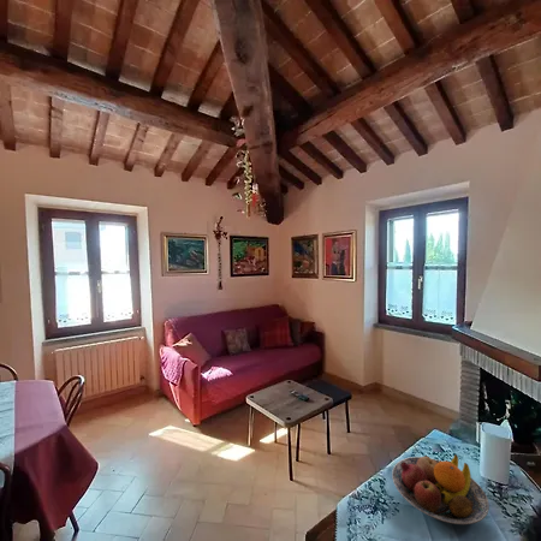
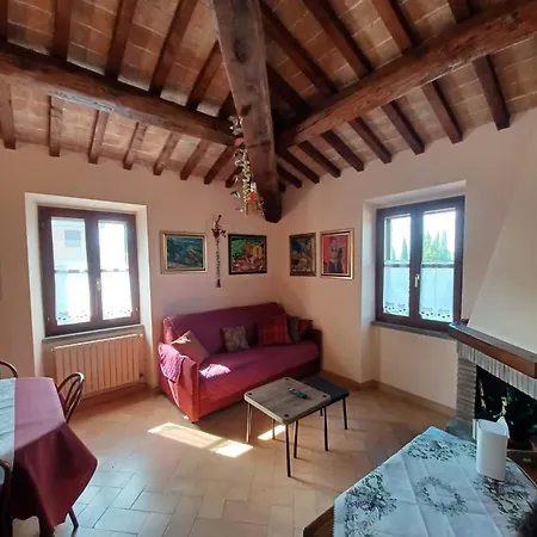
- fruit bowl [391,453,491,525]
